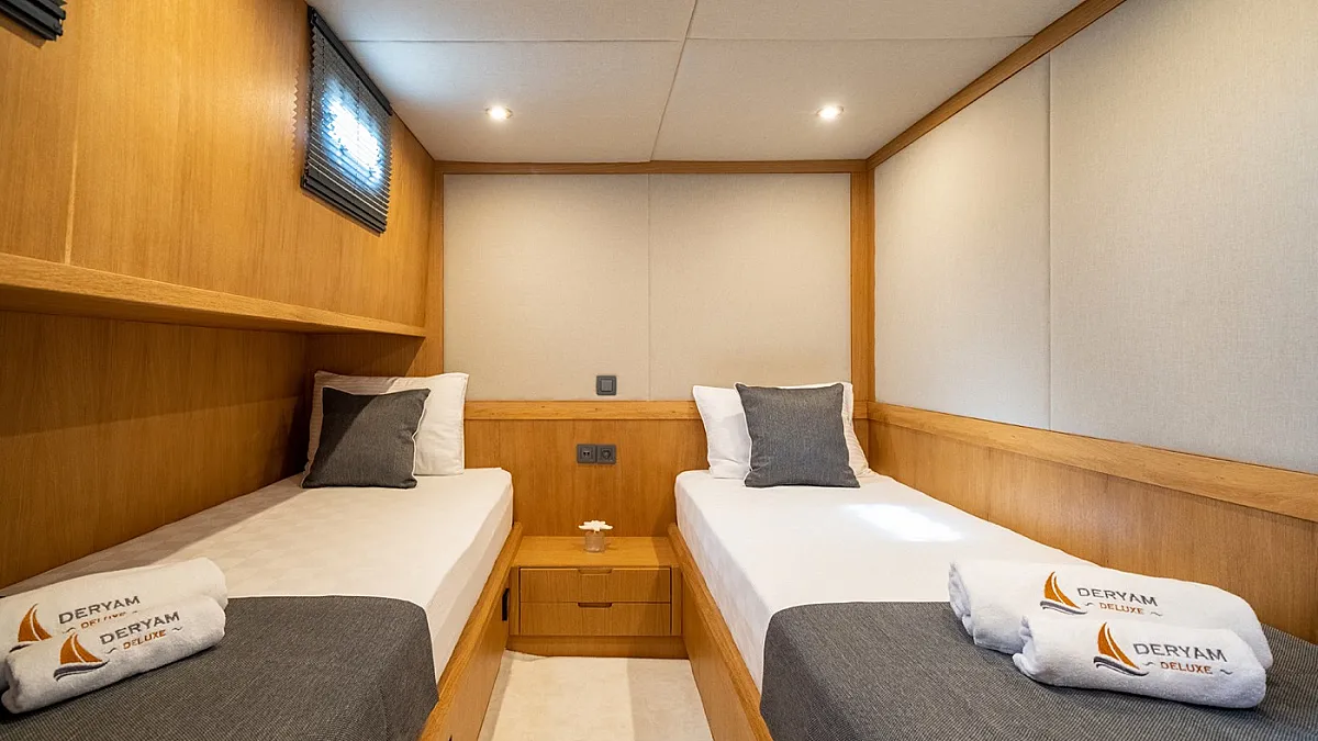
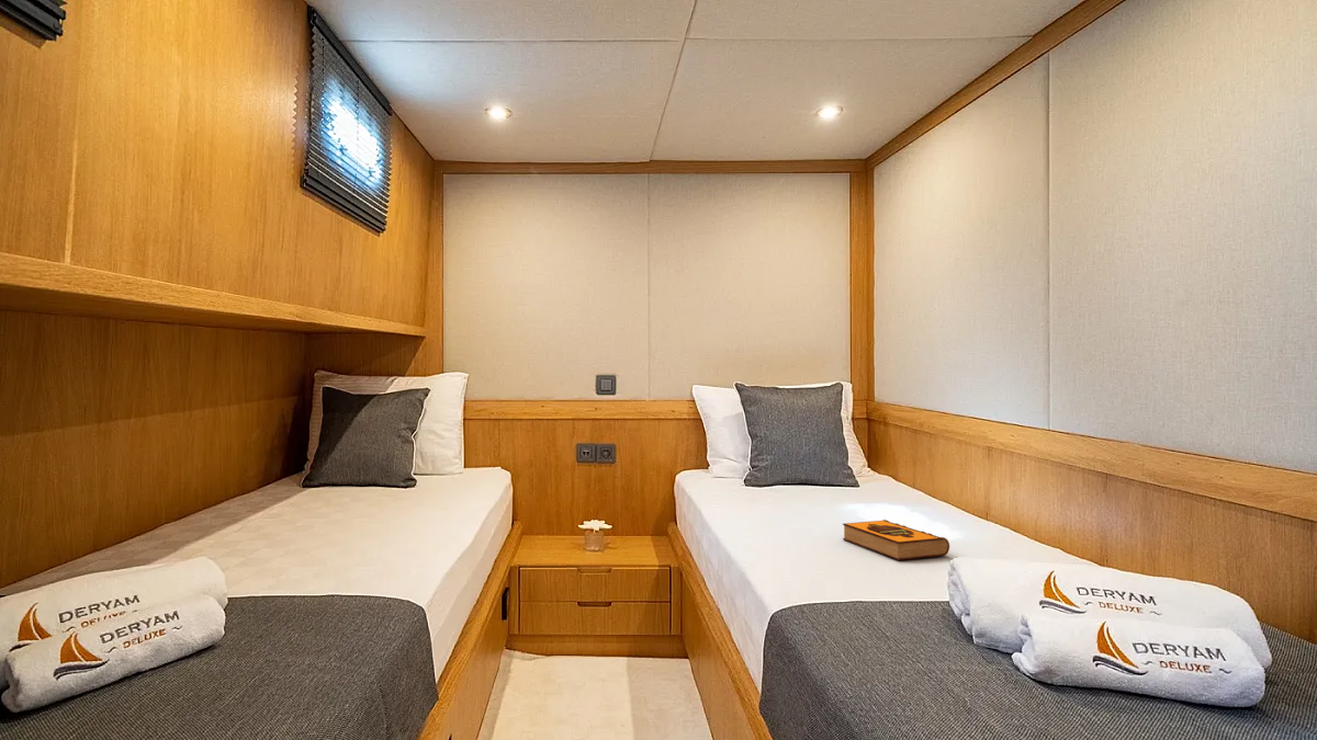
+ hardback book [842,519,950,561]
